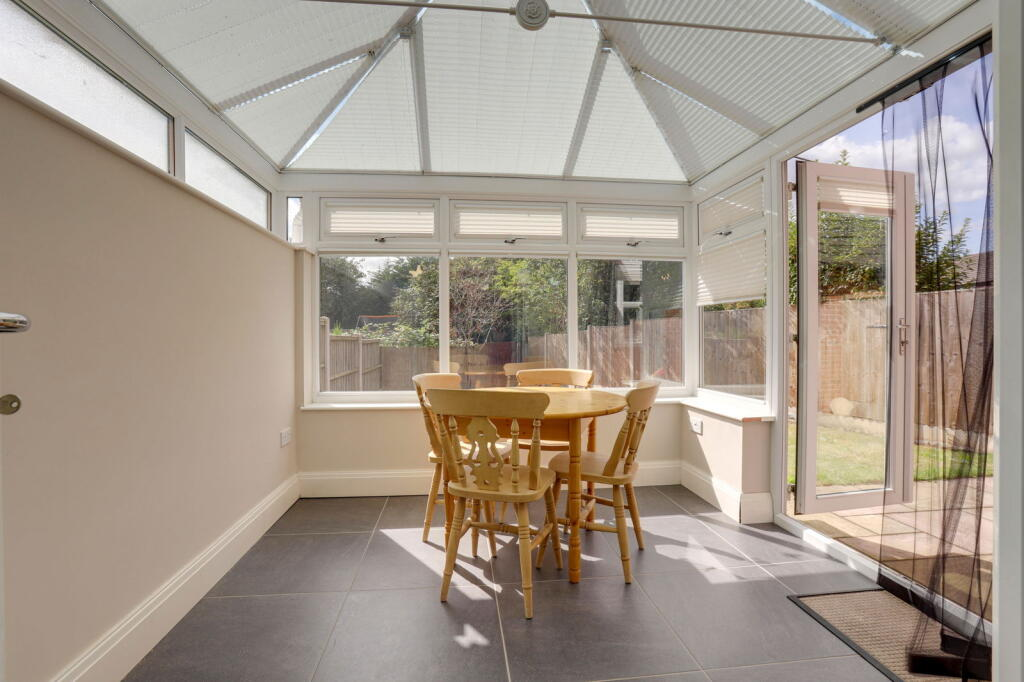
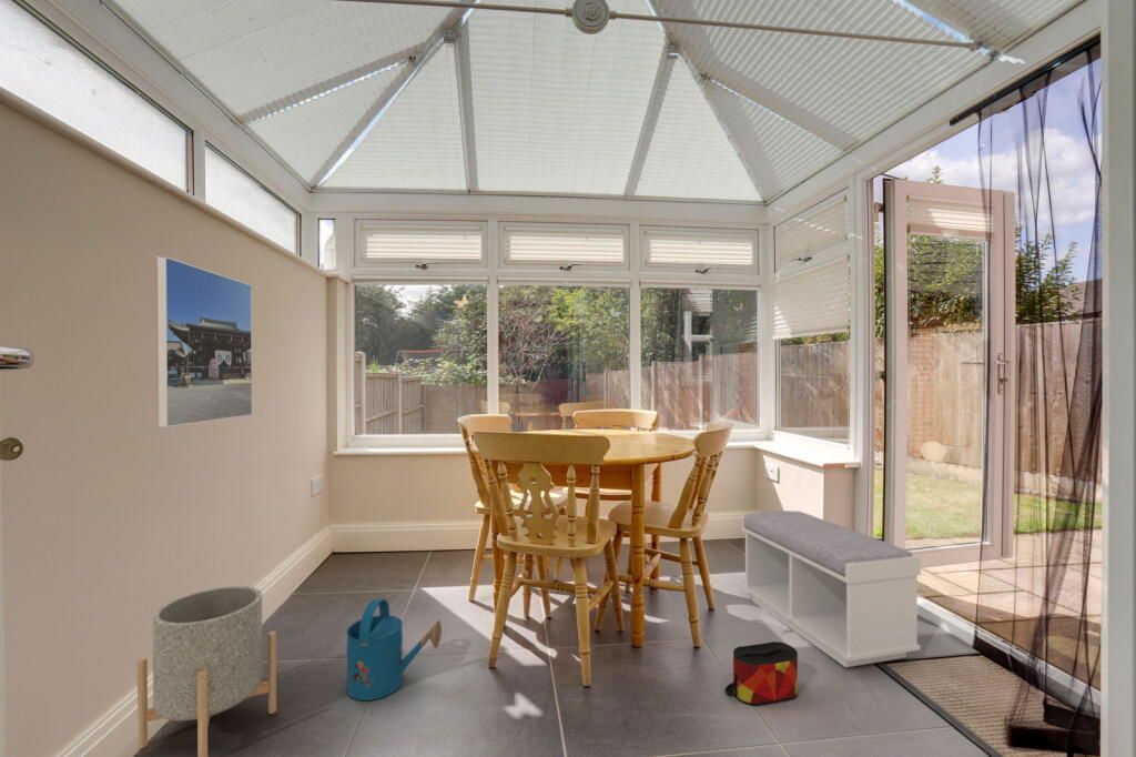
+ bag [724,640,799,706]
+ watering can [345,598,443,702]
+ planter [136,585,277,757]
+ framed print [155,255,253,428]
+ bench [741,509,922,668]
